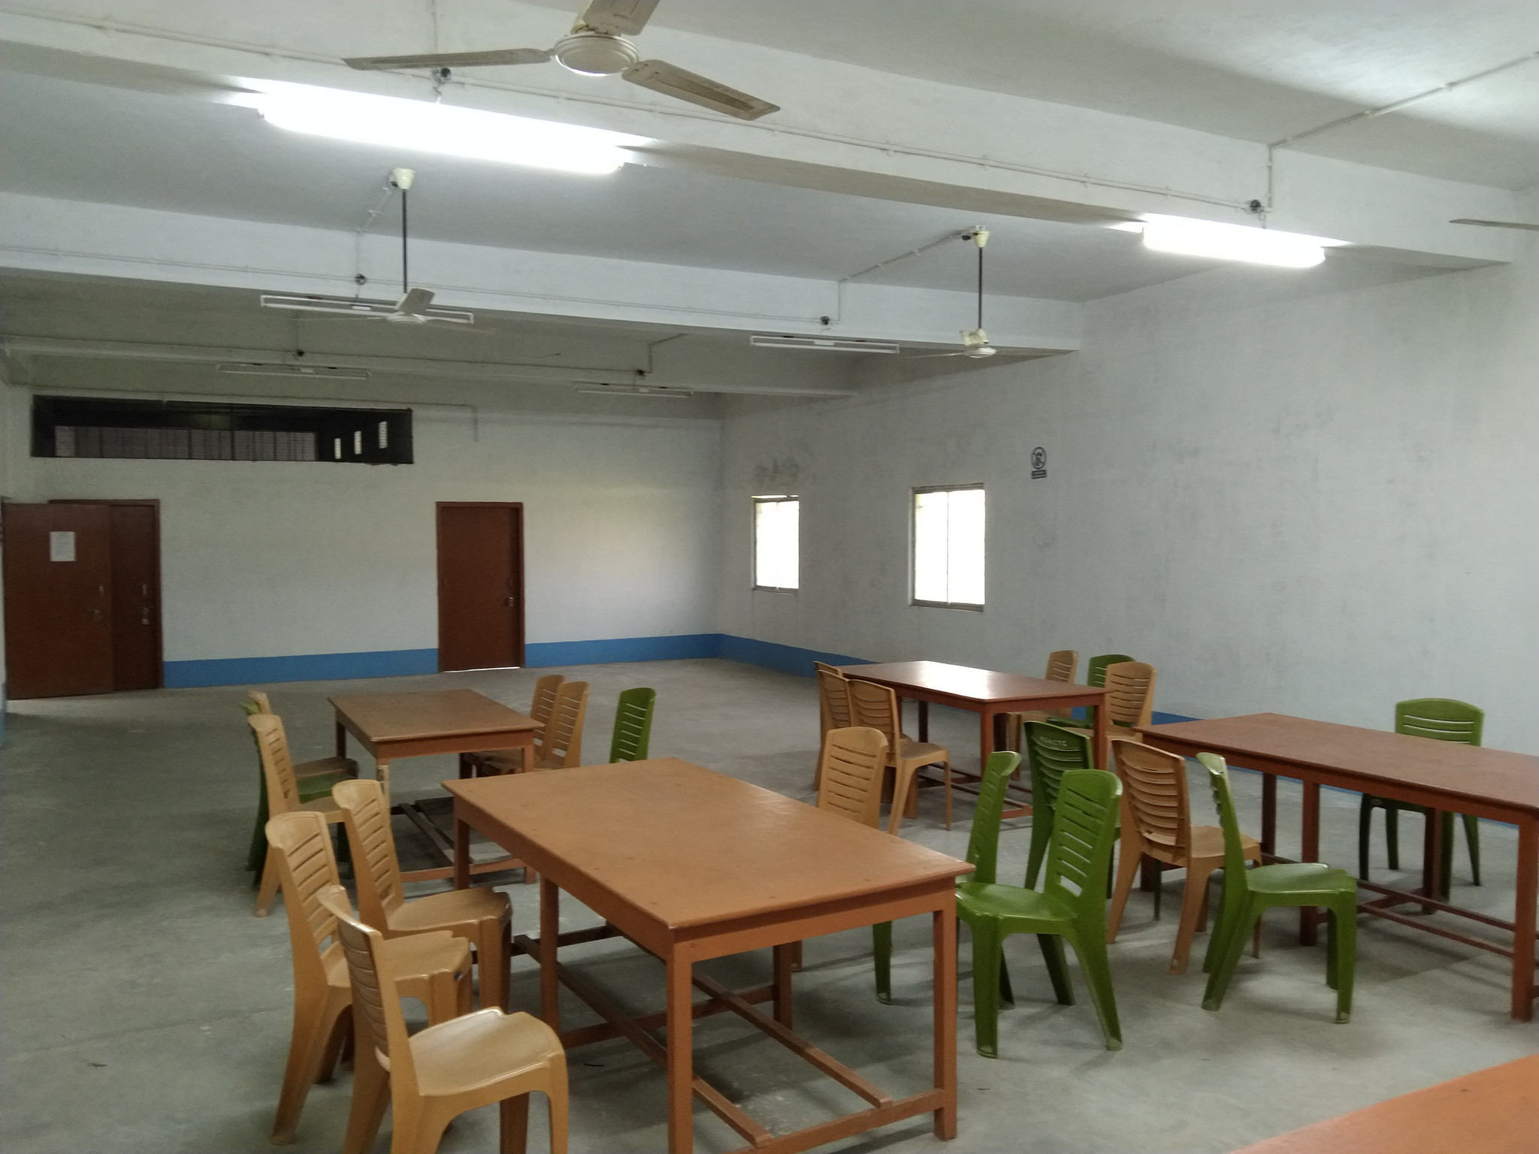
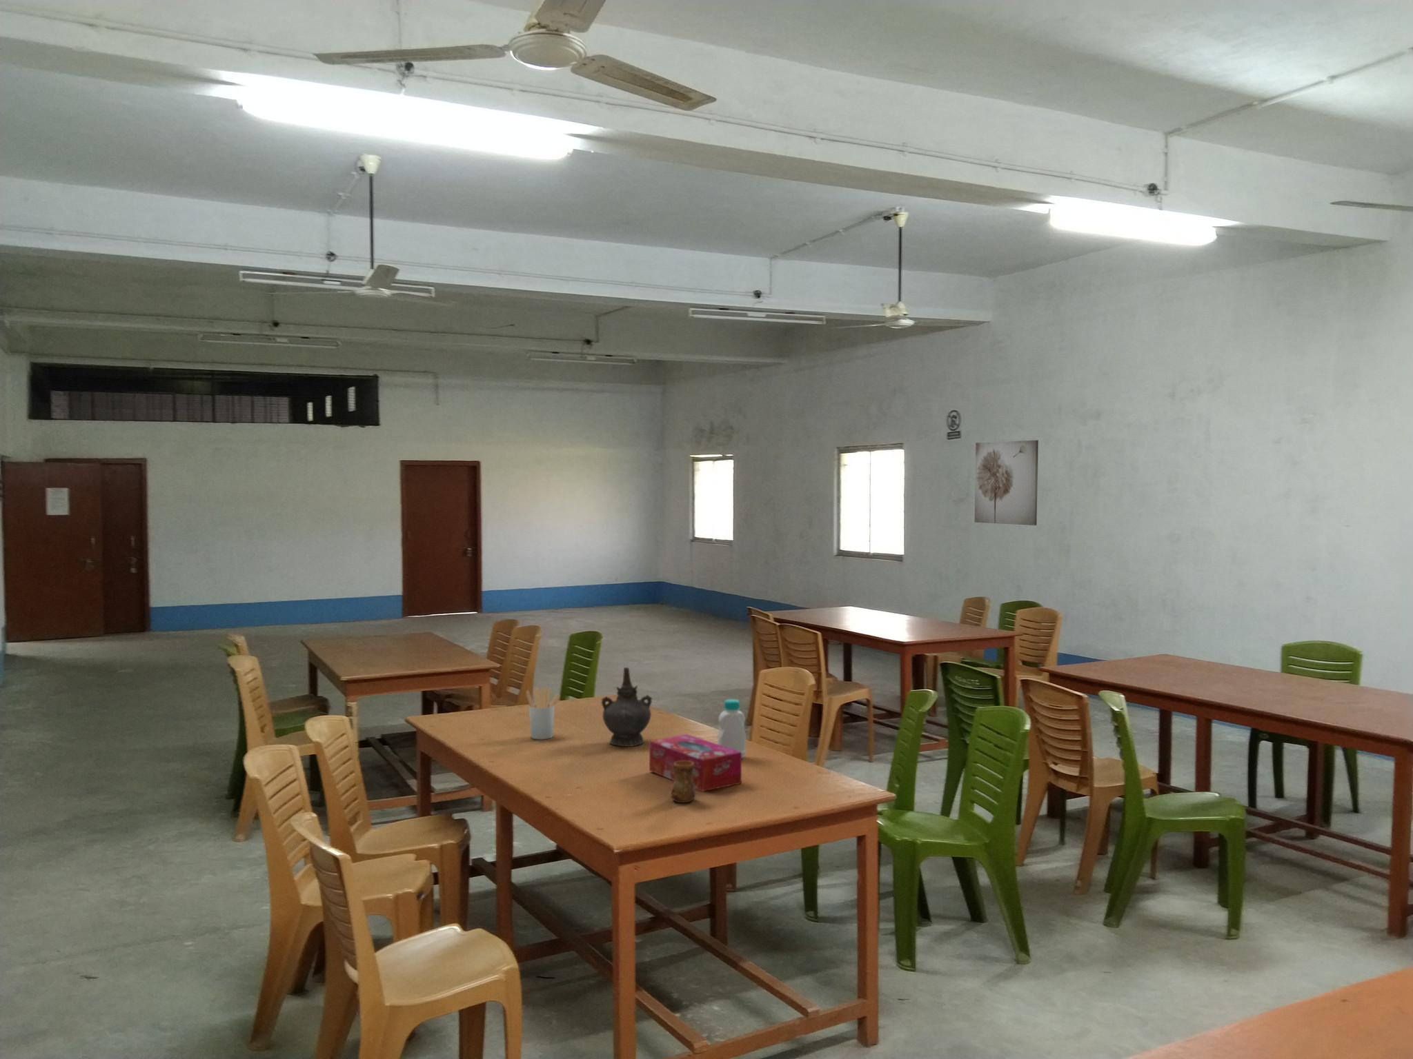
+ utensil holder [525,686,561,741]
+ wall art [975,439,1039,526]
+ bottle [718,699,747,759]
+ cup [671,761,696,803]
+ tissue box [649,733,742,792]
+ ceremonial vessel [601,666,653,748]
